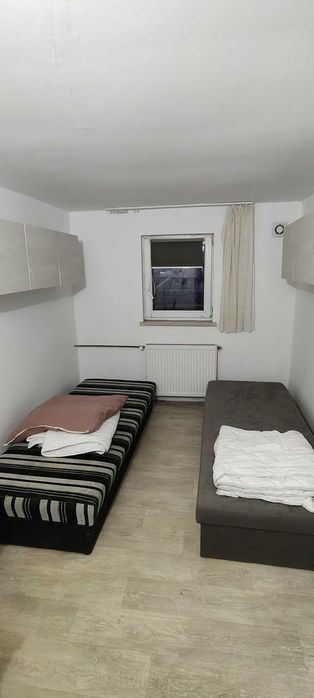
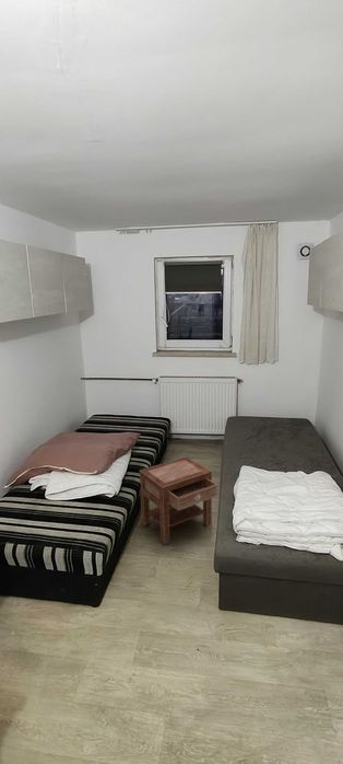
+ nightstand [139,455,218,546]
